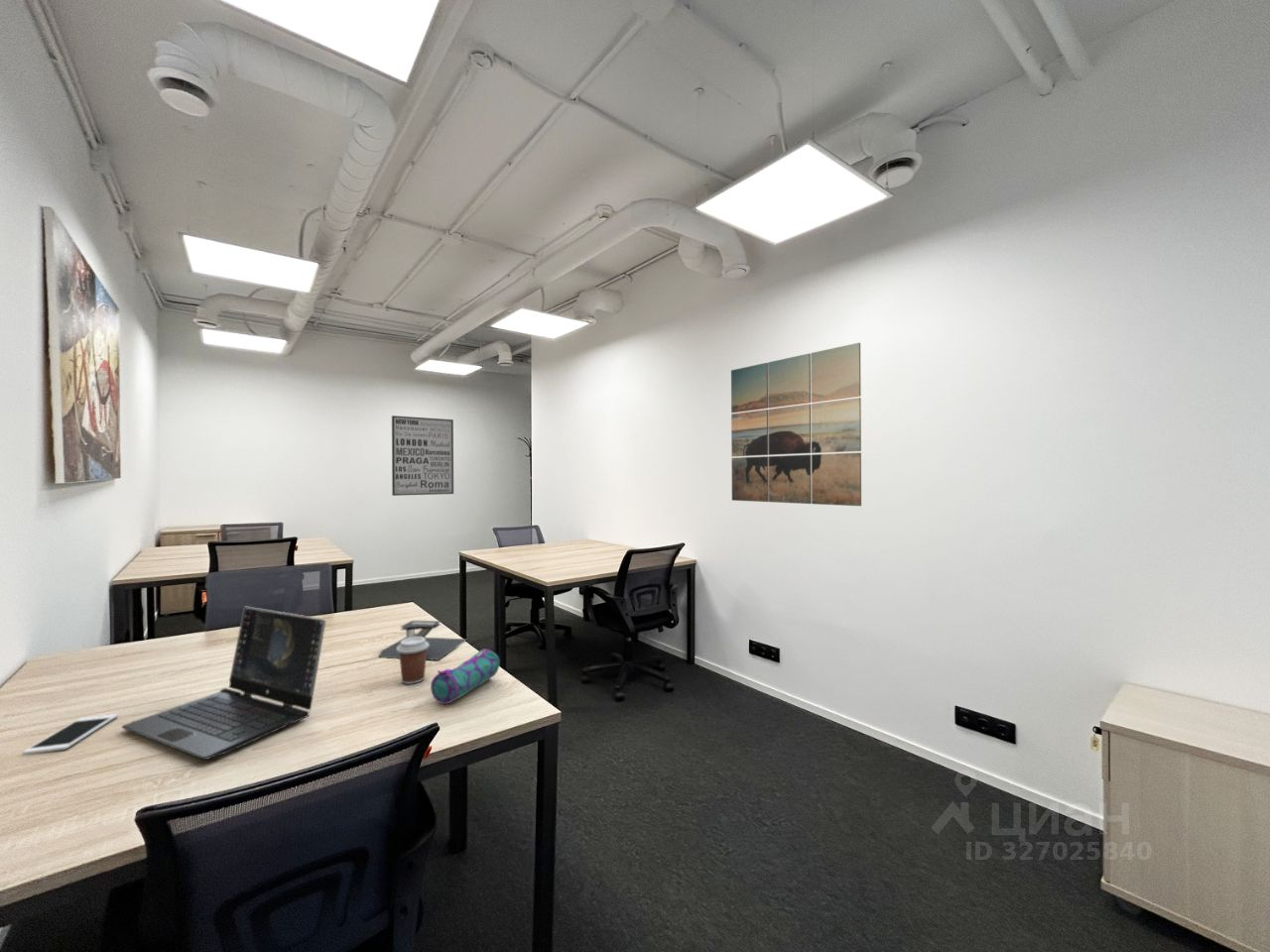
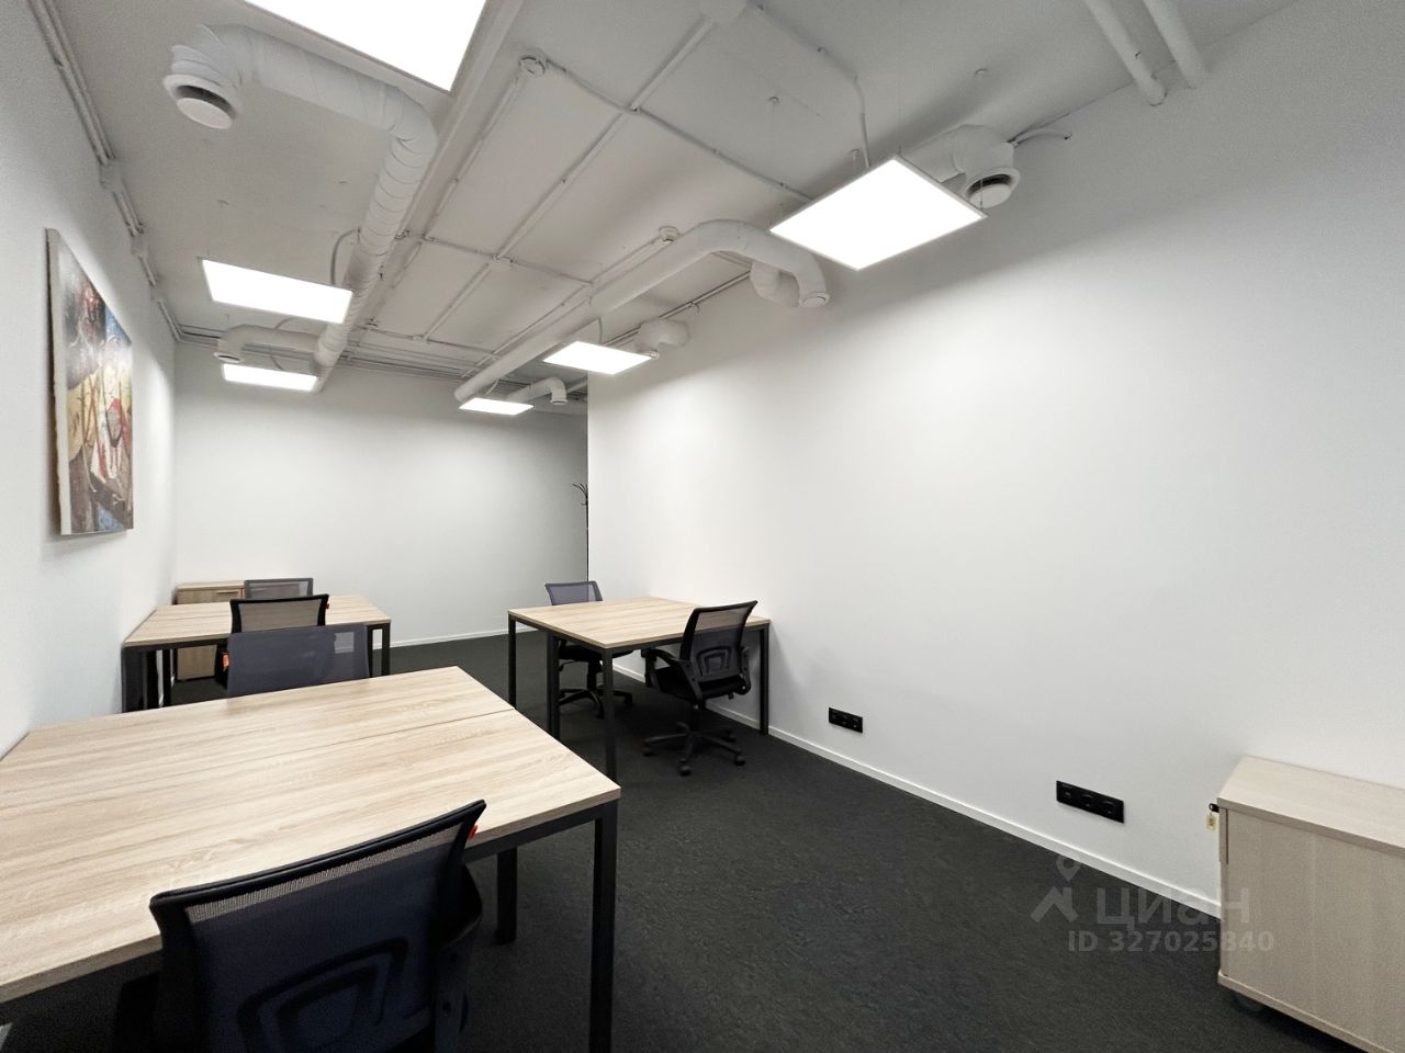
- cell phone [22,713,119,756]
- wall art [391,415,454,497]
- laptop [121,606,327,761]
- pencil case [430,648,501,705]
- architectural model [377,620,468,661]
- wall art [730,342,862,507]
- coffee cup [397,637,429,685]
